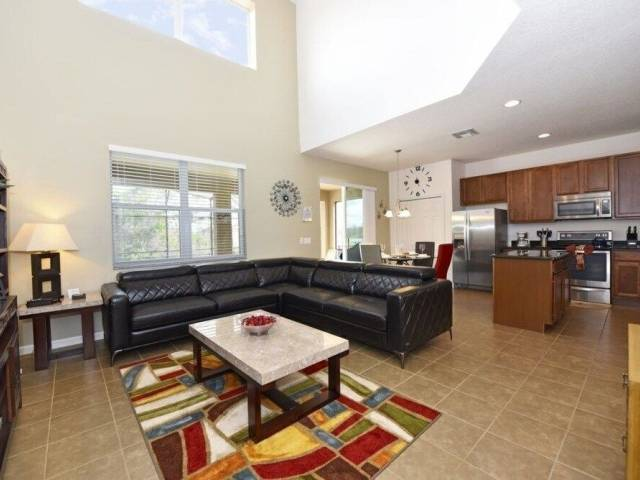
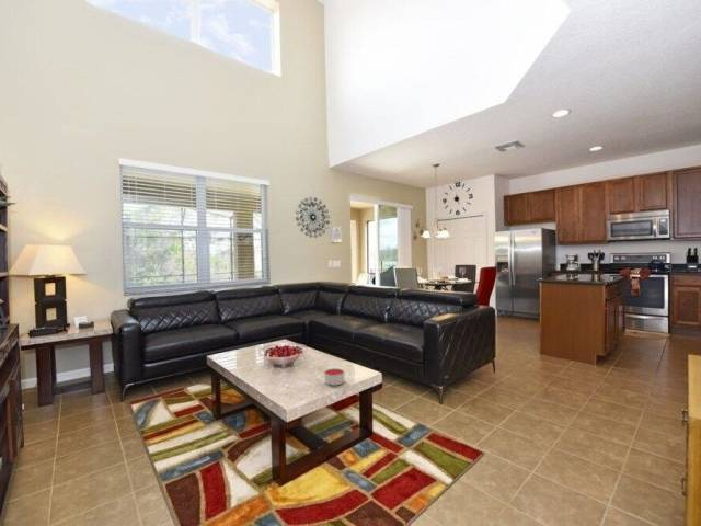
+ candle [323,367,345,387]
